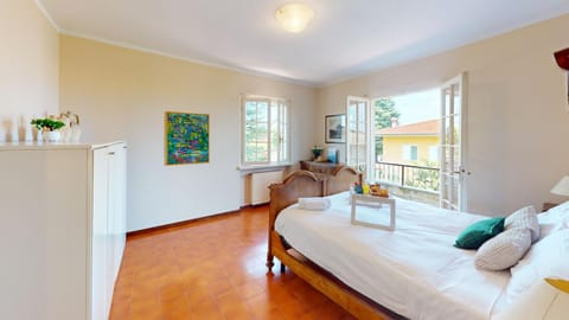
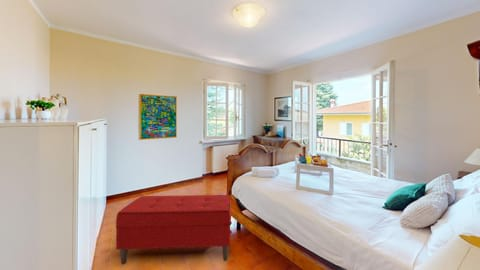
+ bench [115,194,232,265]
